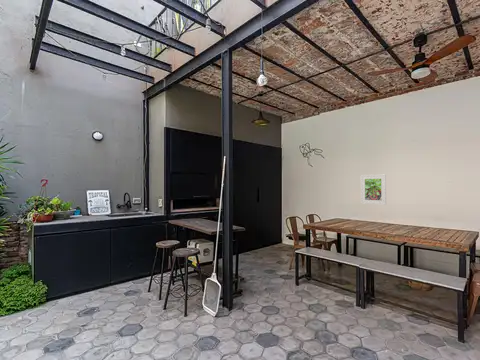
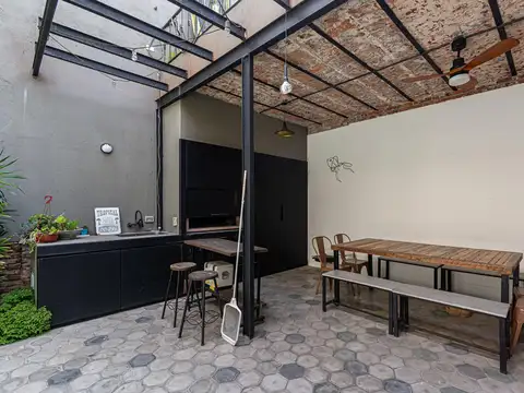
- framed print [360,174,387,206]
